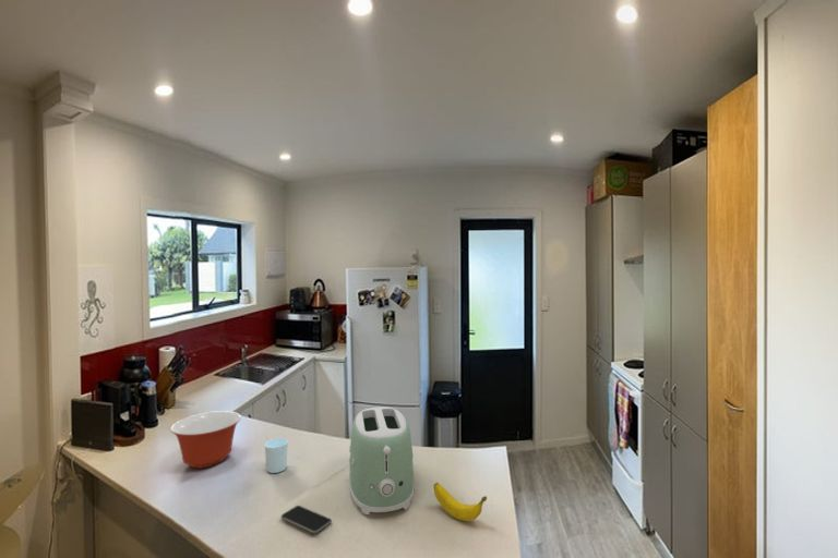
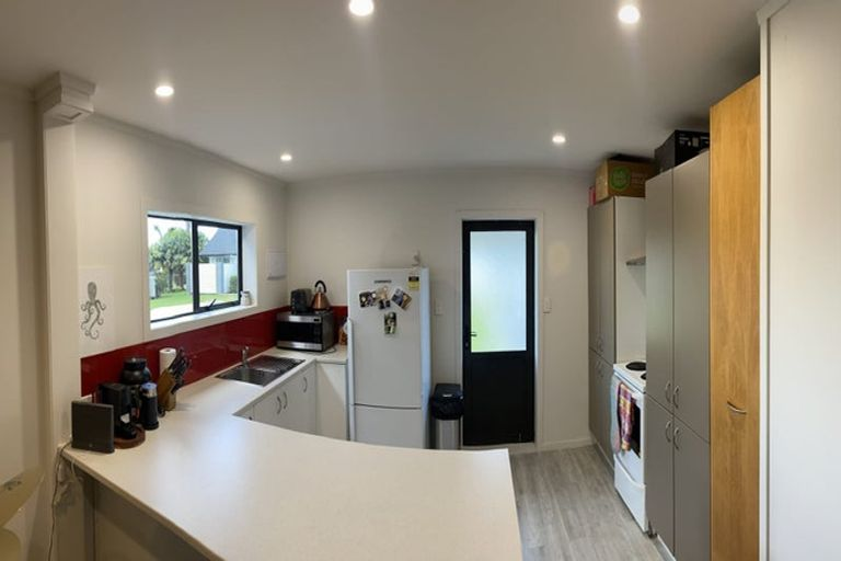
- banana [432,482,488,522]
- cup [264,437,289,474]
- toaster [348,405,415,515]
- smartphone [279,505,333,534]
- mixing bowl [169,410,242,470]
